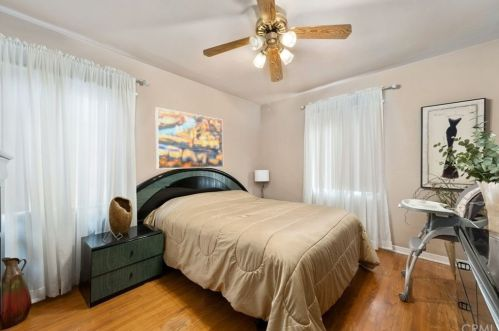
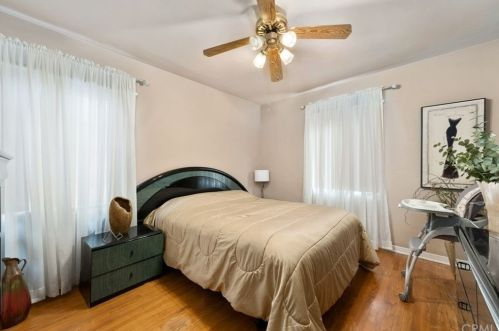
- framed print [154,106,224,170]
